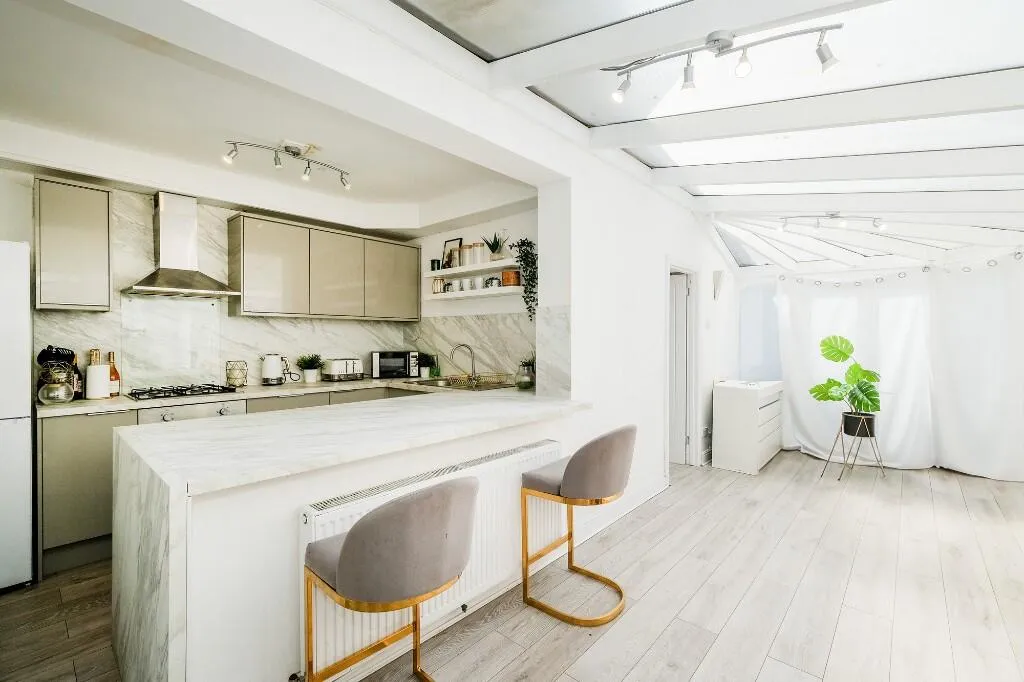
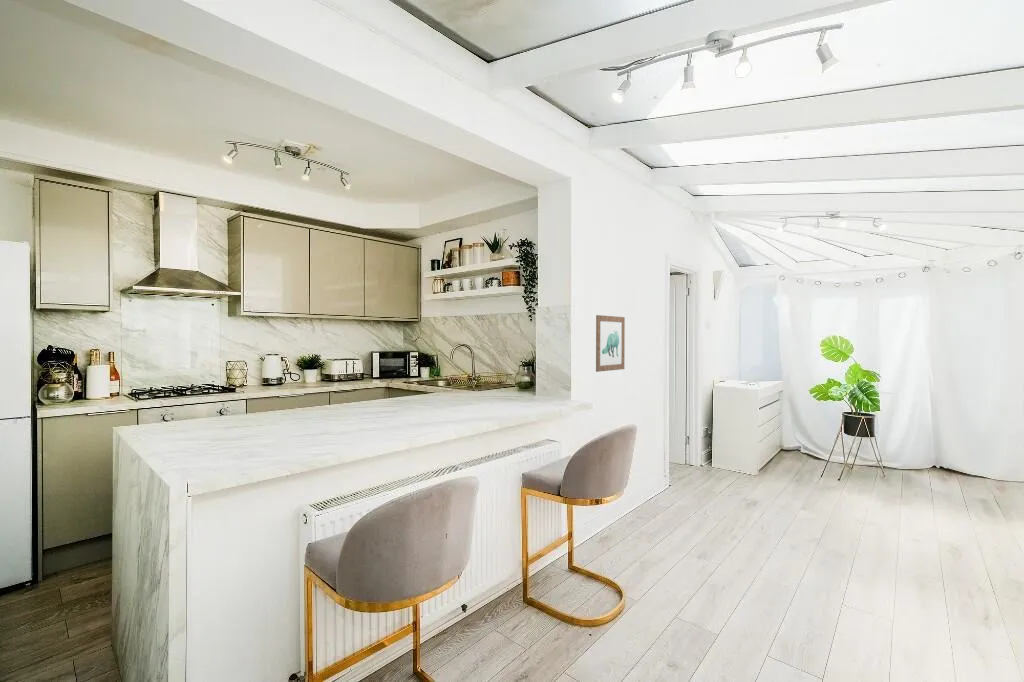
+ wall art [595,314,626,373]
